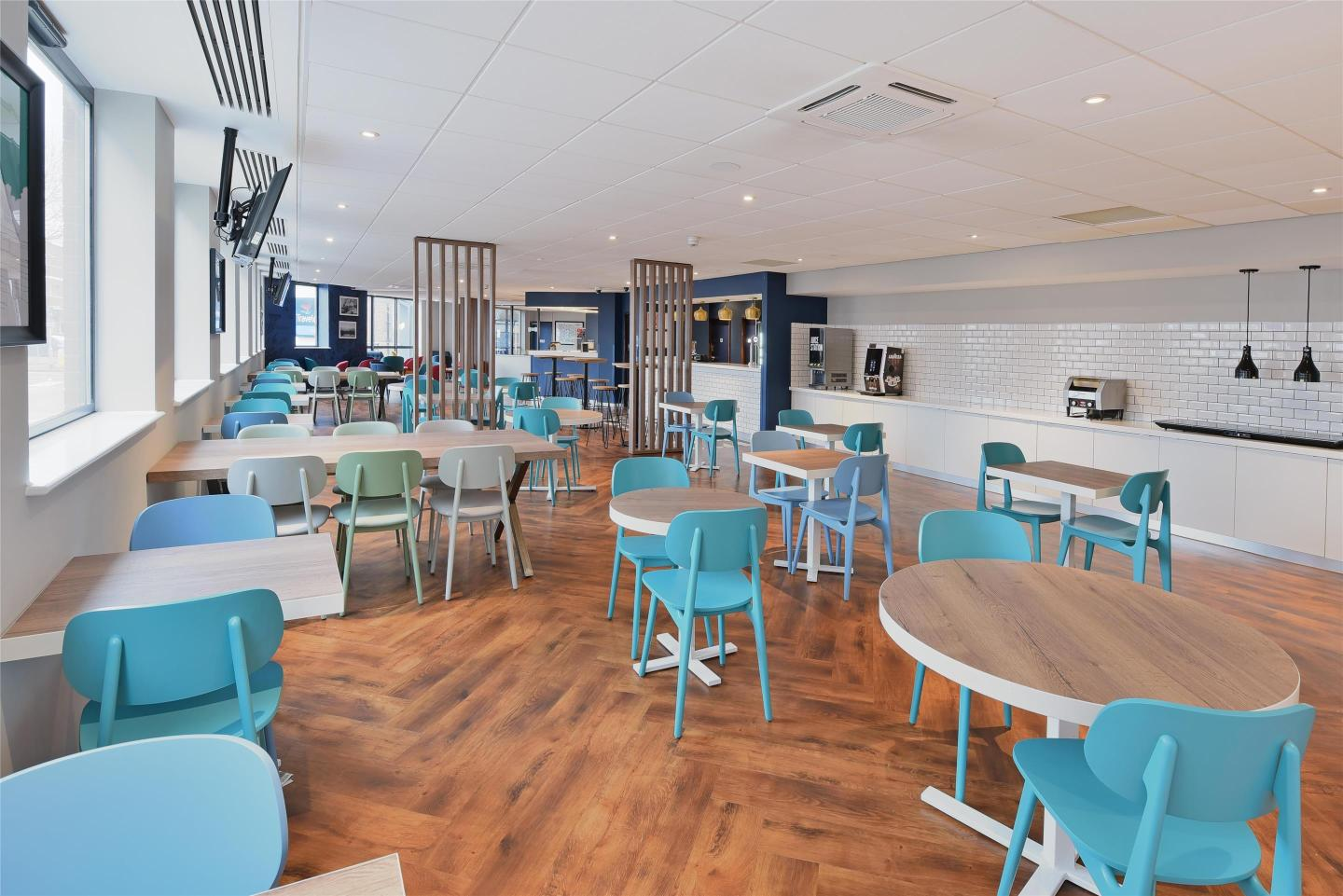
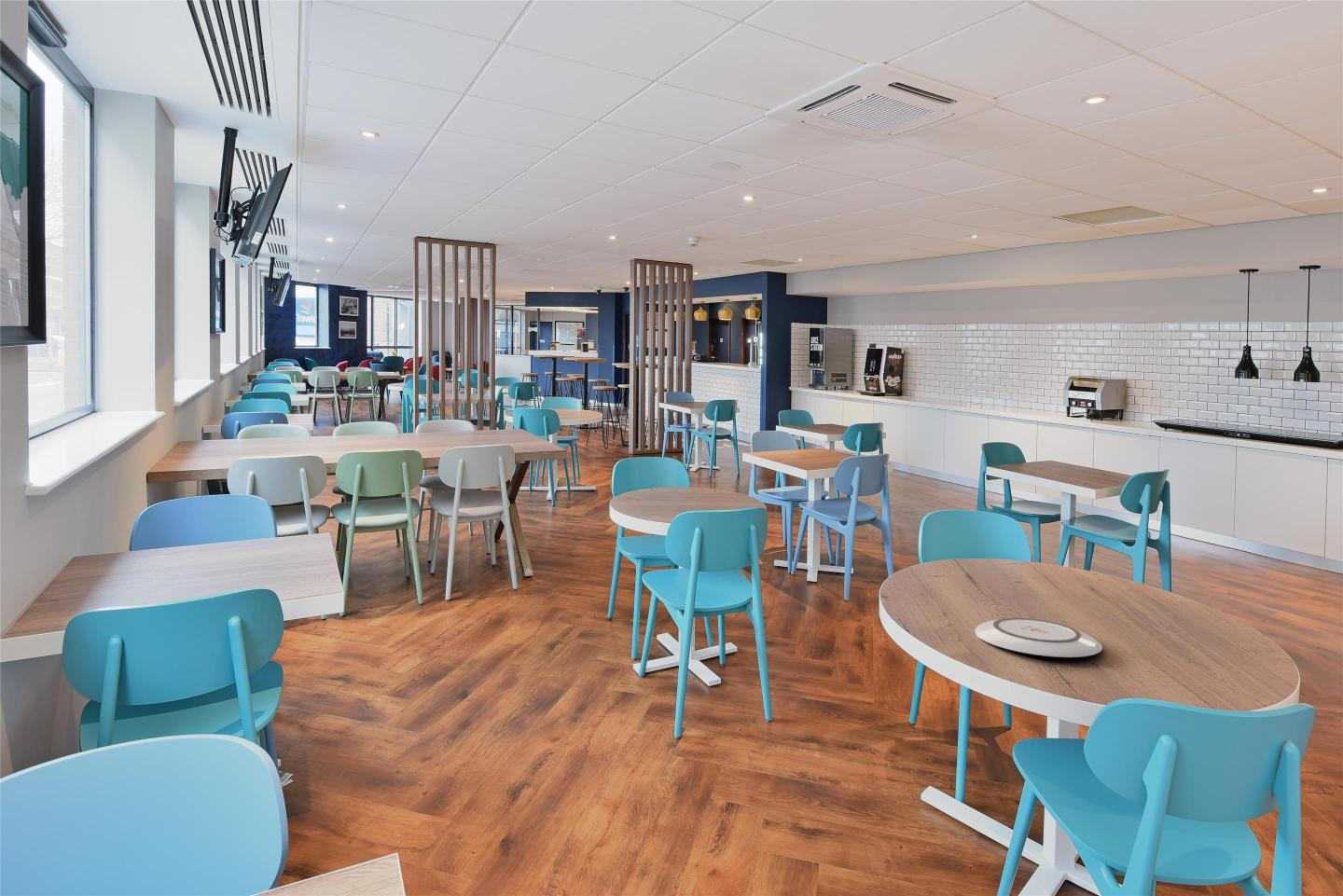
+ plate [975,617,1103,658]
